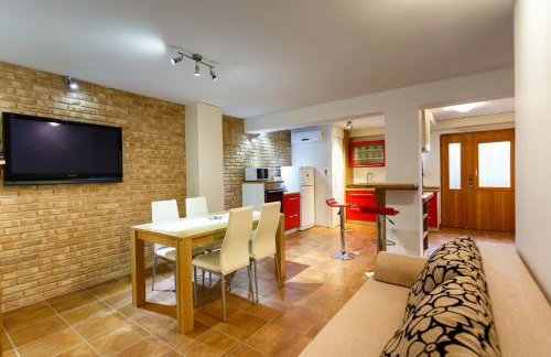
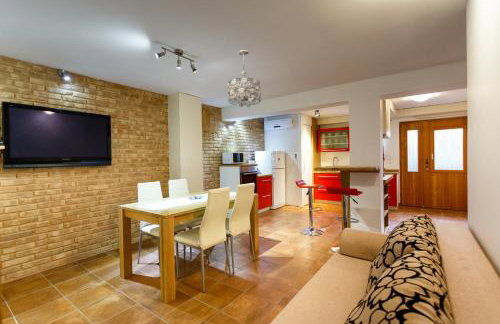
+ chandelier [227,49,262,108]
